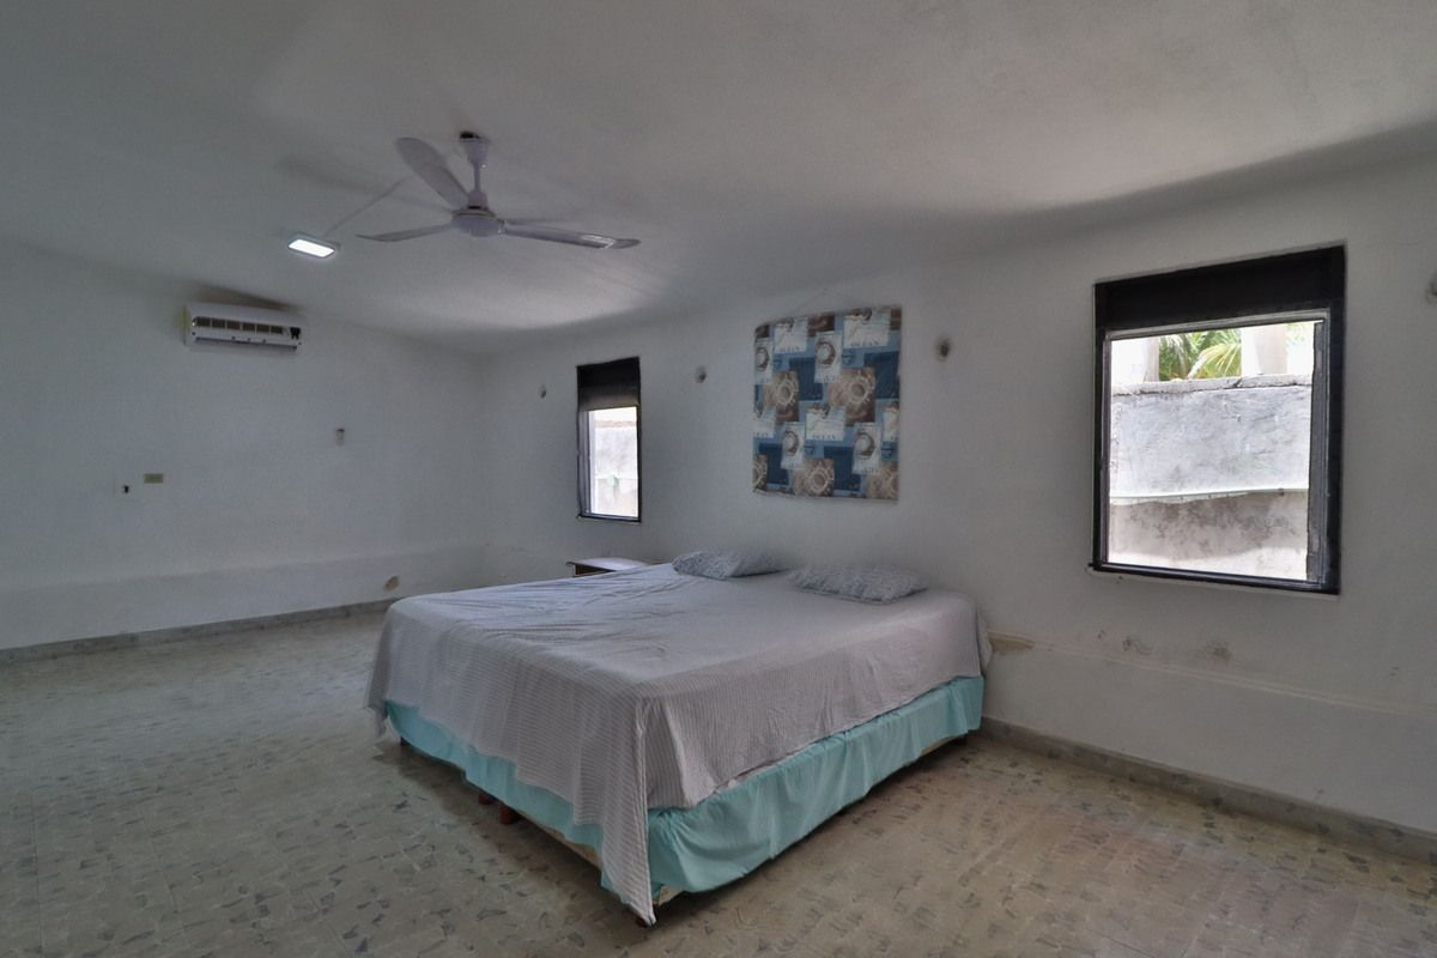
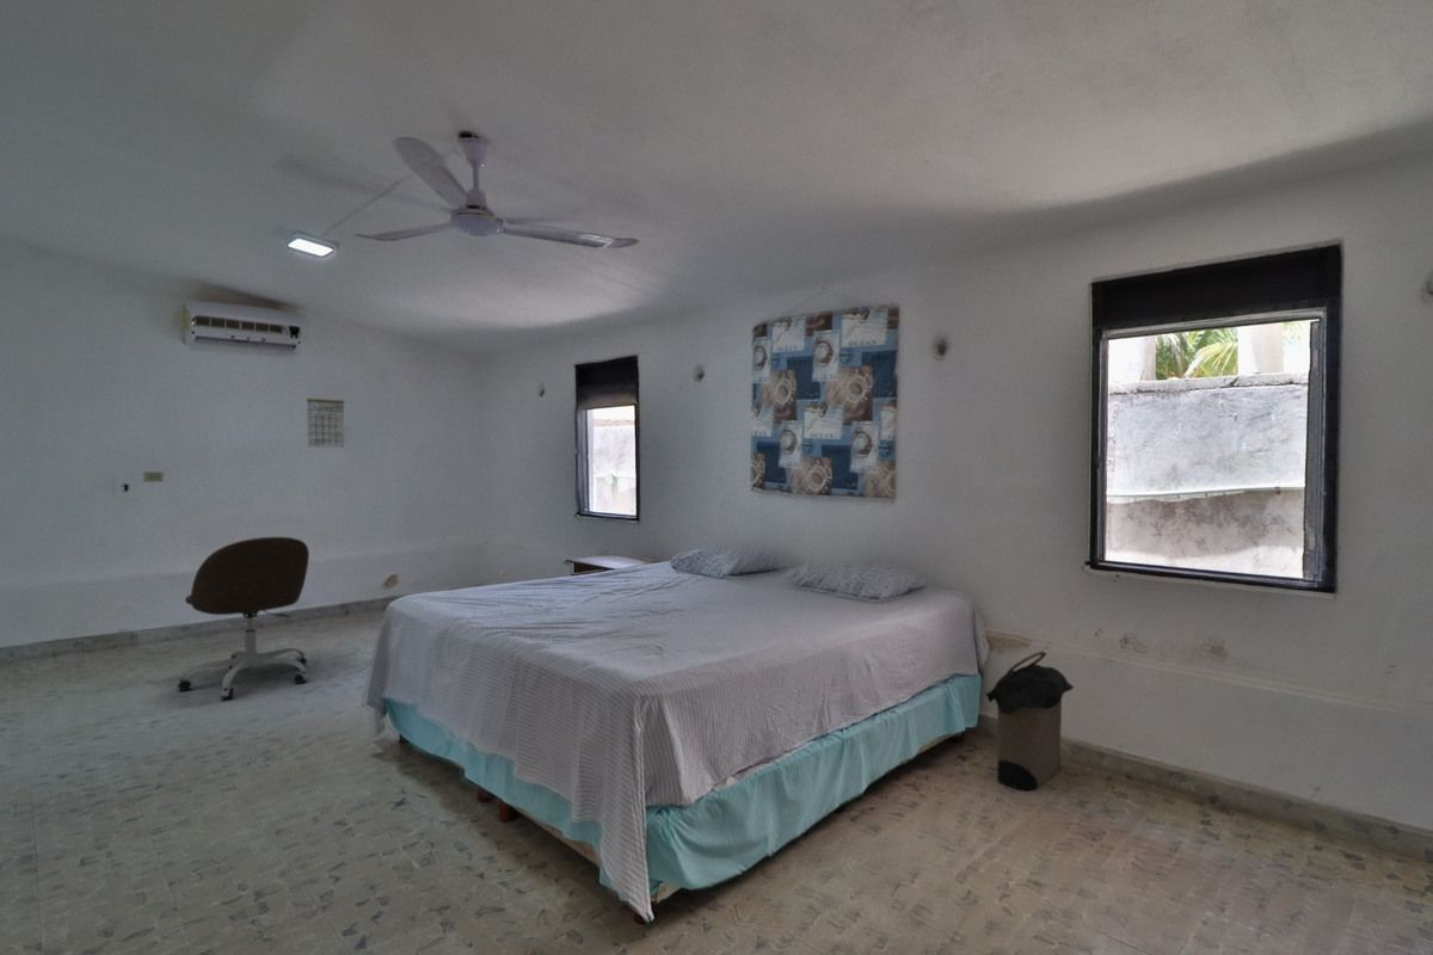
+ calendar [306,387,345,449]
+ office chair [176,536,310,701]
+ laundry hamper [984,649,1075,793]
